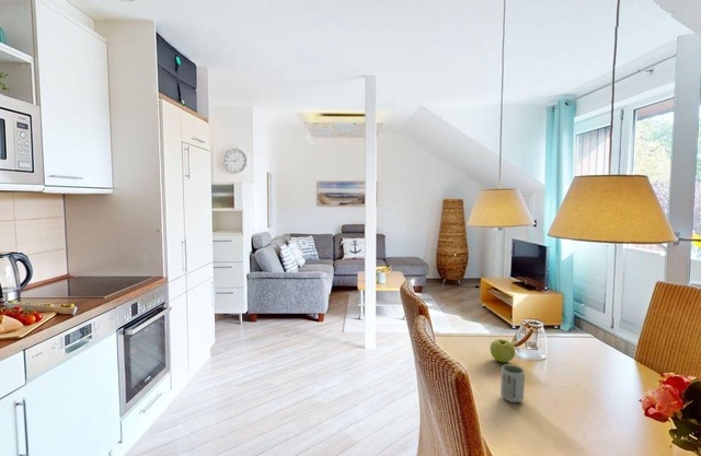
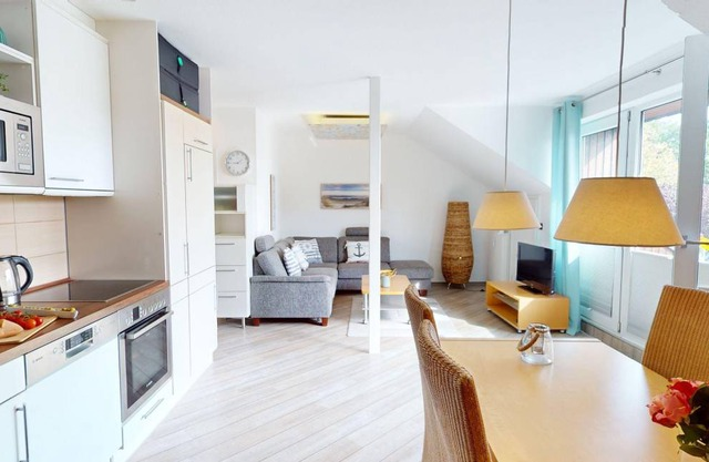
- apple [489,338,516,363]
- cup [499,363,526,404]
